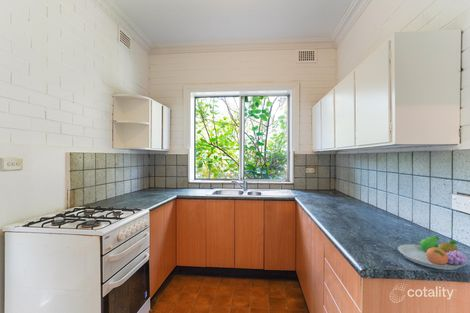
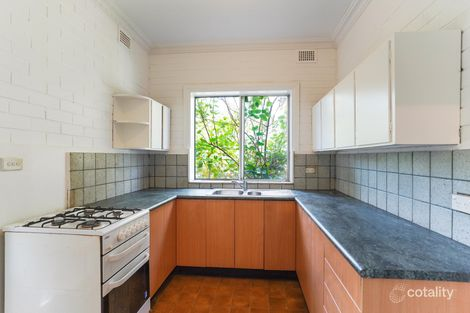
- fruit bowl [397,235,469,271]
